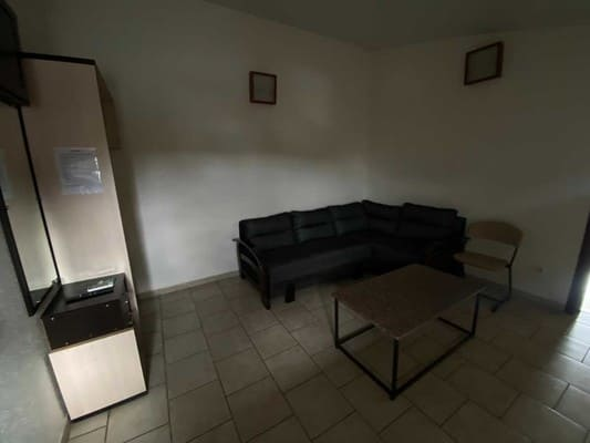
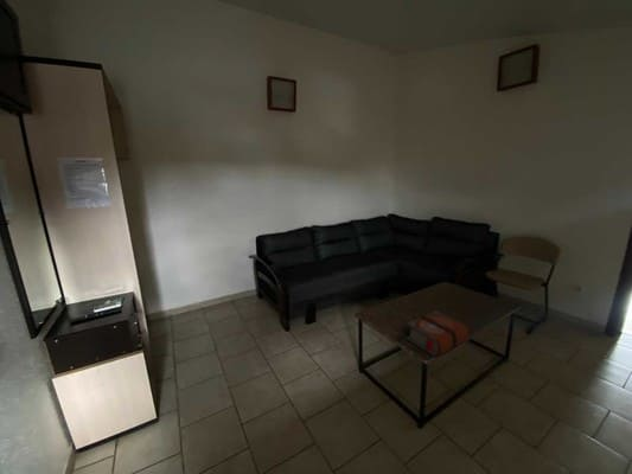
+ bible [404,309,470,358]
